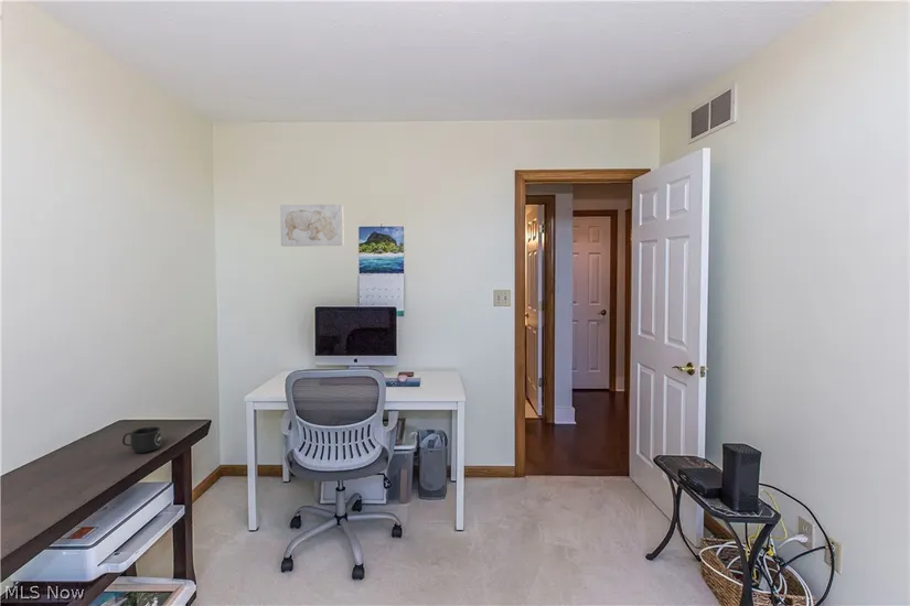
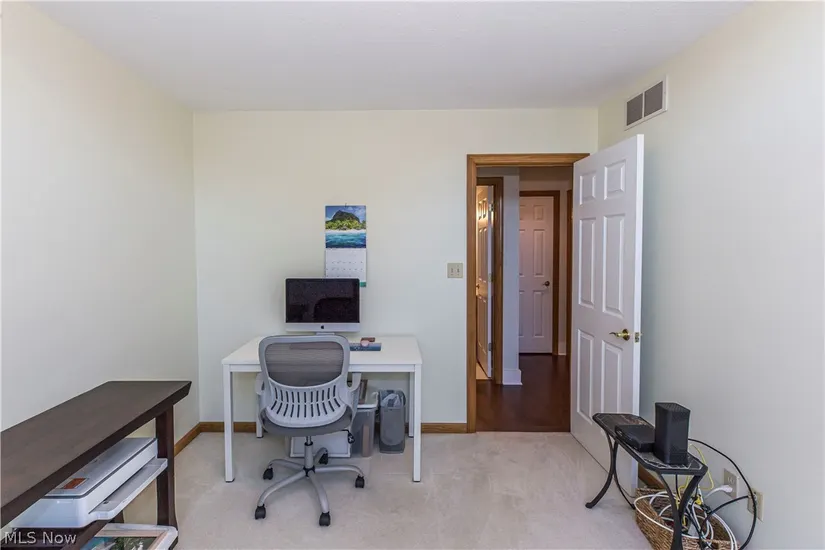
- wall art [279,204,345,247]
- mug [121,425,162,454]
